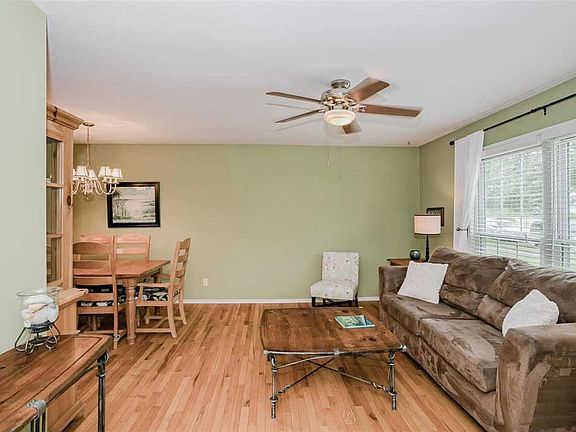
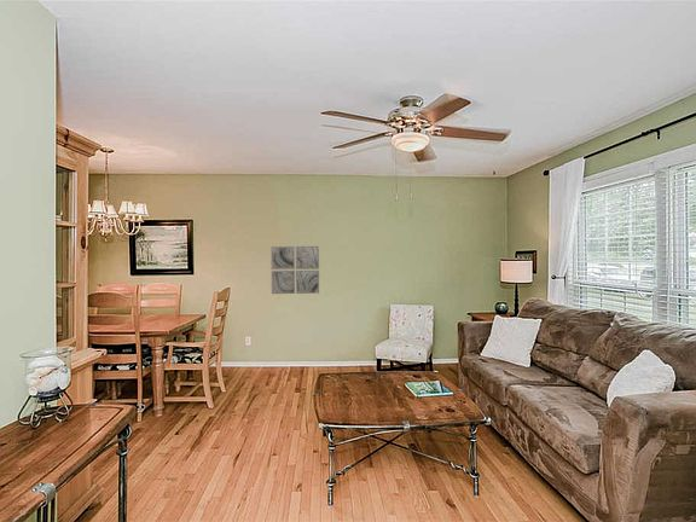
+ wall art [269,245,320,295]
